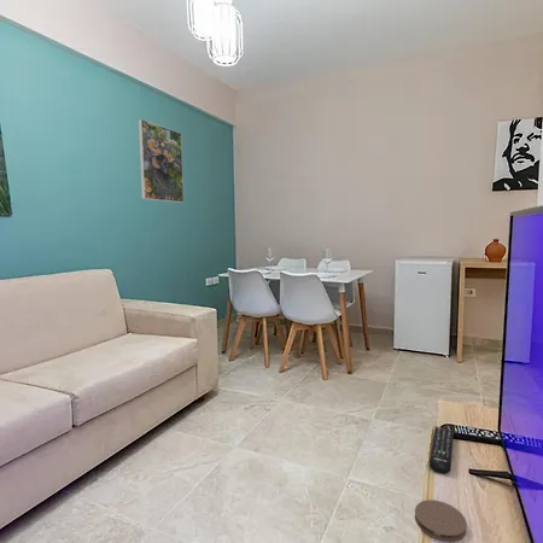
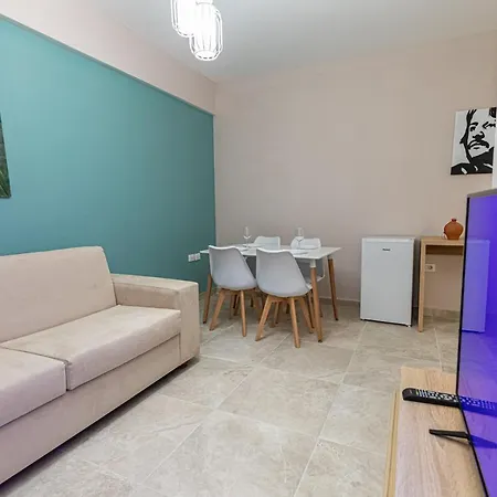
- remote control [428,425,455,475]
- coaster [414,498,468,543]
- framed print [138,118,185,204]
